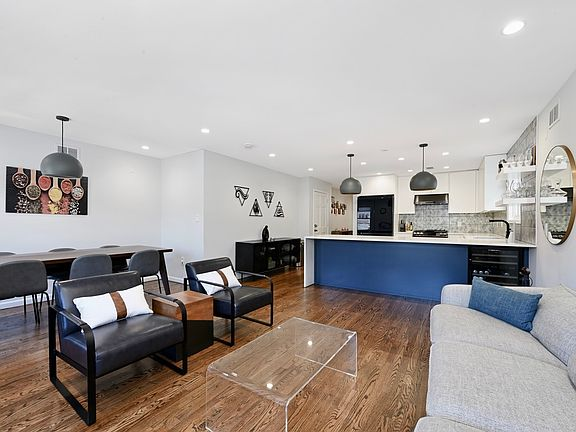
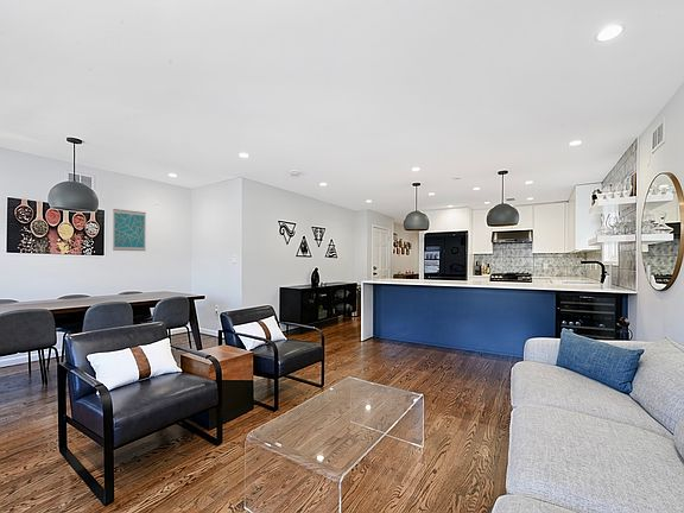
+ wall art [112,208,147,252]
